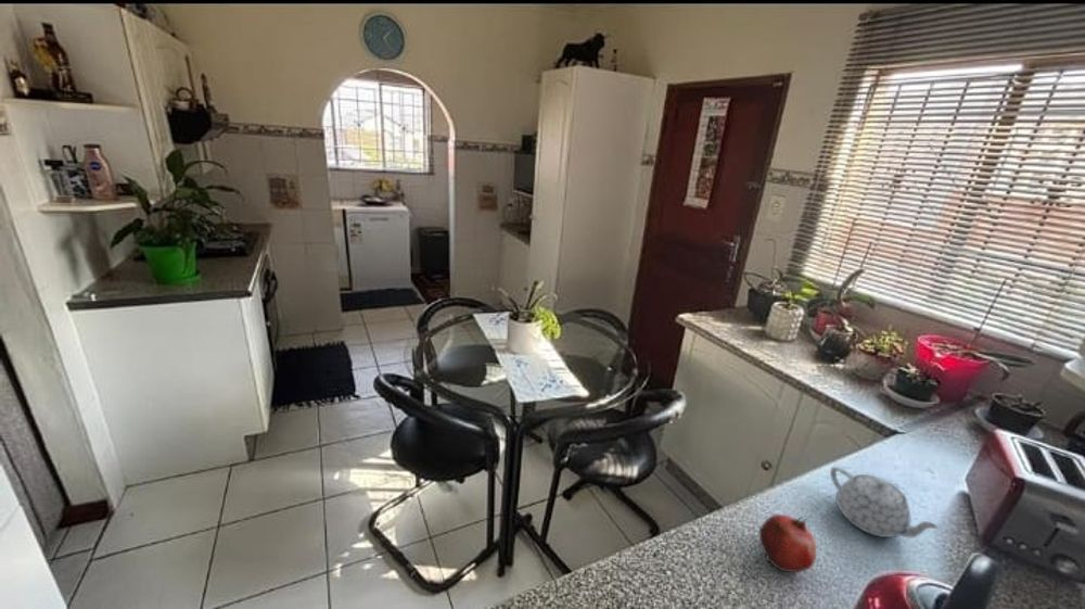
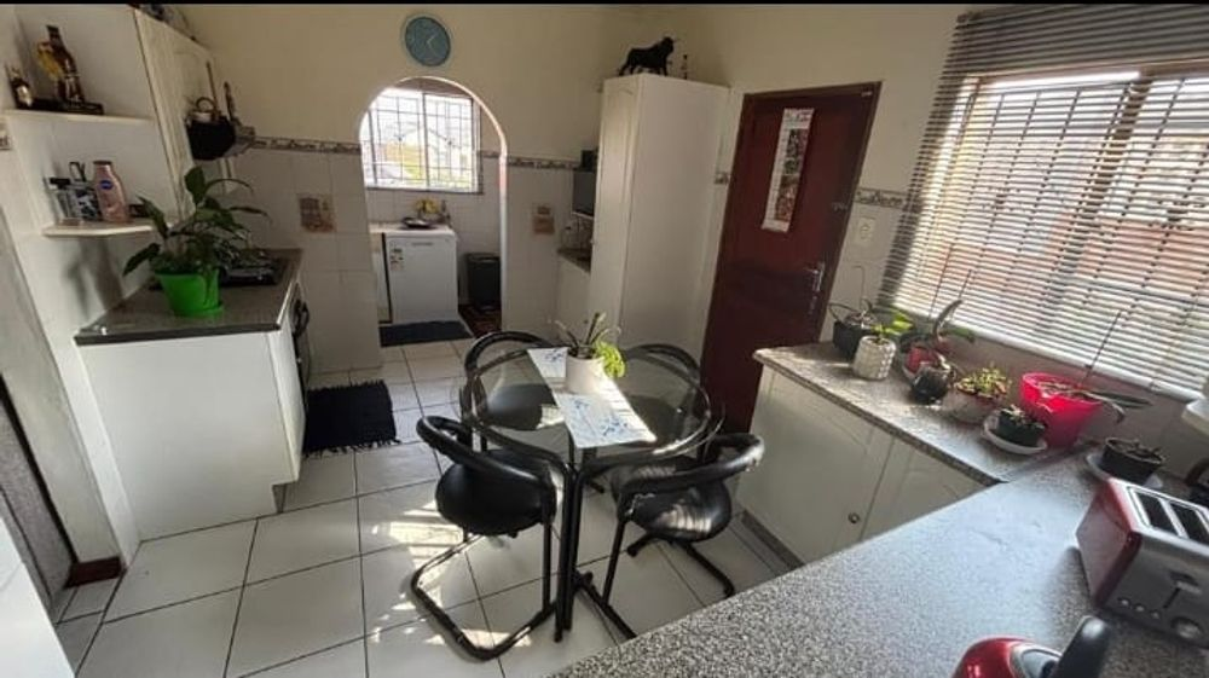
- teapot [829,466,942,538]
- fruit [758,513,817,573]
